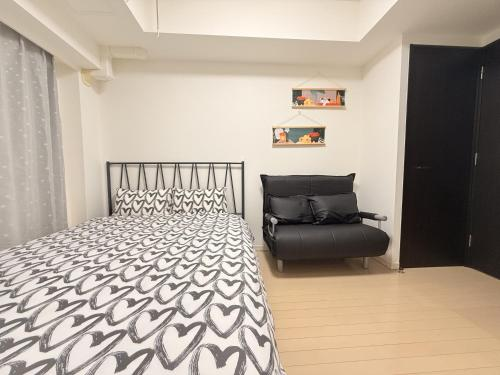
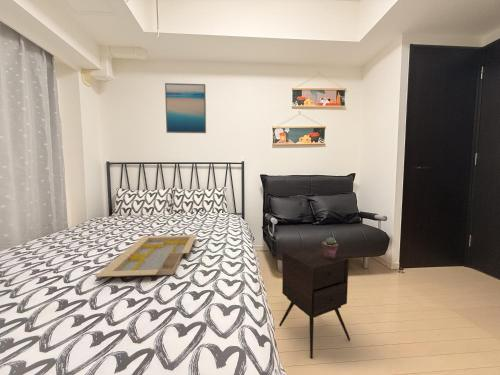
+ serving tray [94,234,198,278]
+ side table [278,245,351,359]
+ wall art [164,82,207,134]
+ potted succulent [321,236,339,259]
